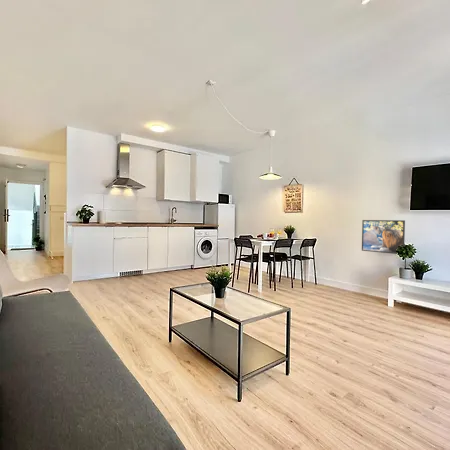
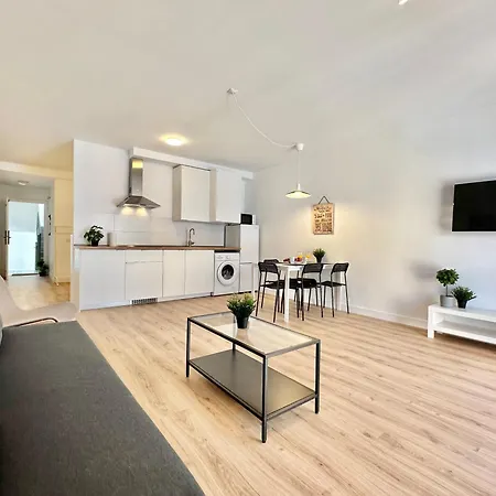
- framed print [361,219,406,255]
